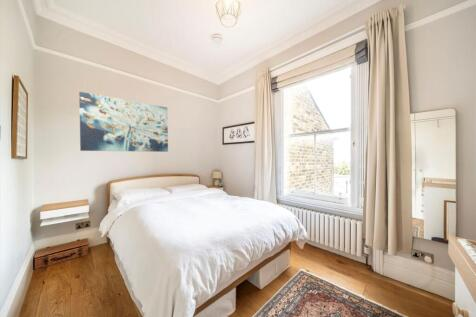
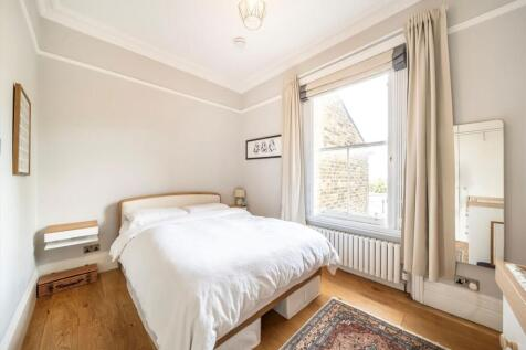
- wall art [78,91,169,153]
